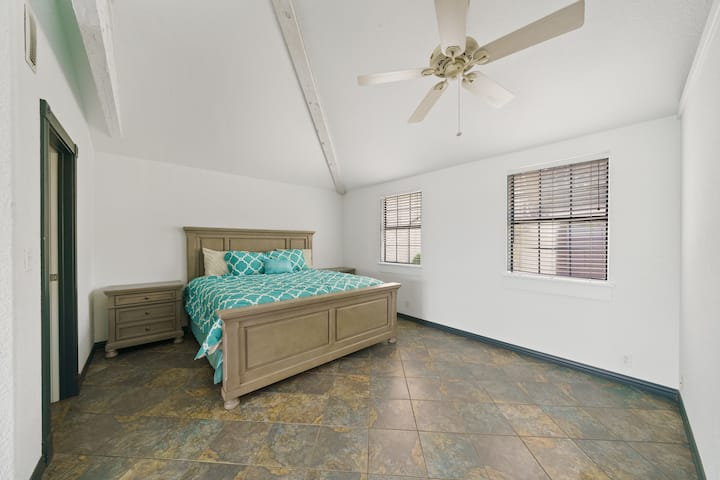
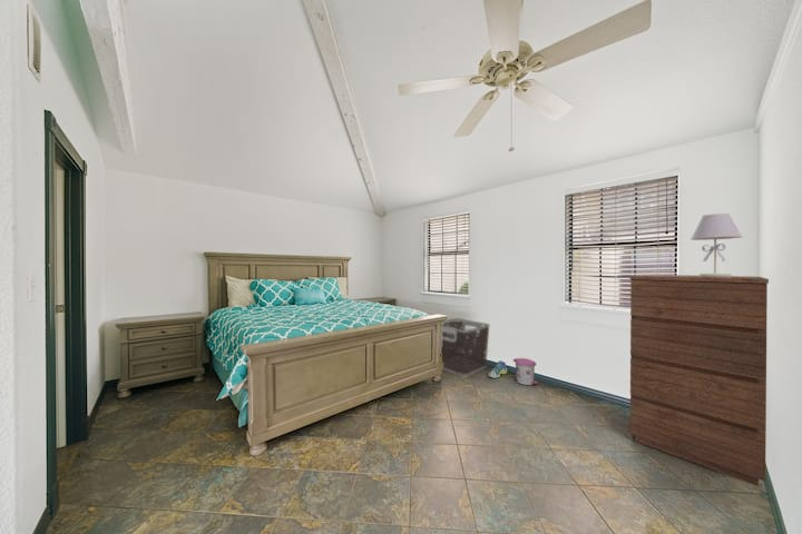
+ clothes hamper [441,317,490,377]
+ table lamp [689,212,743,278]
+ trash can [512,357,539,386]
+ sneaker [488,359,508,379]
+ dresser [629,274,770,487]
